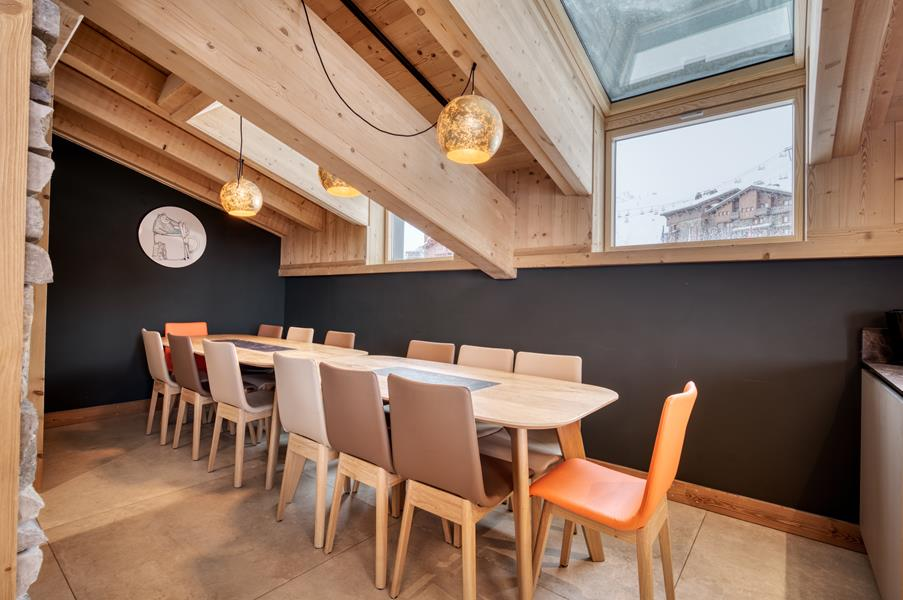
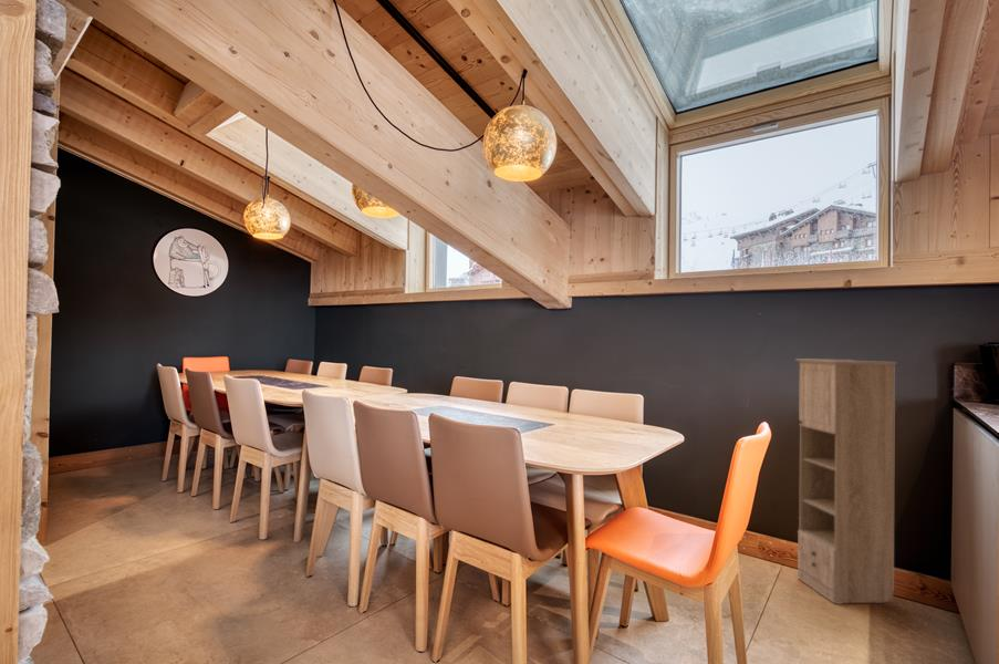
+ storage cabinet [794,357,898,605]
